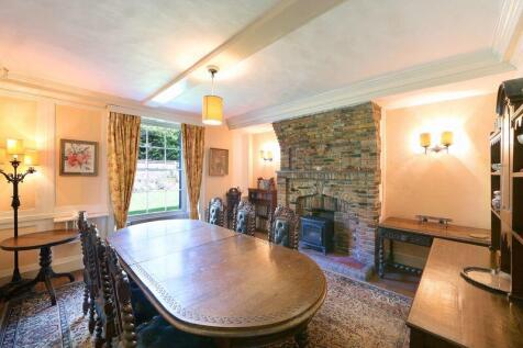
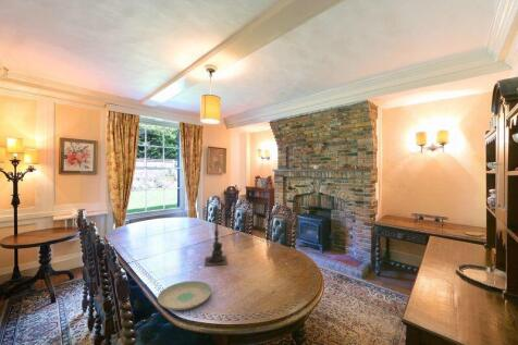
+ plate [157,280,212,311]
+ candle holder [203,219,229,267]
